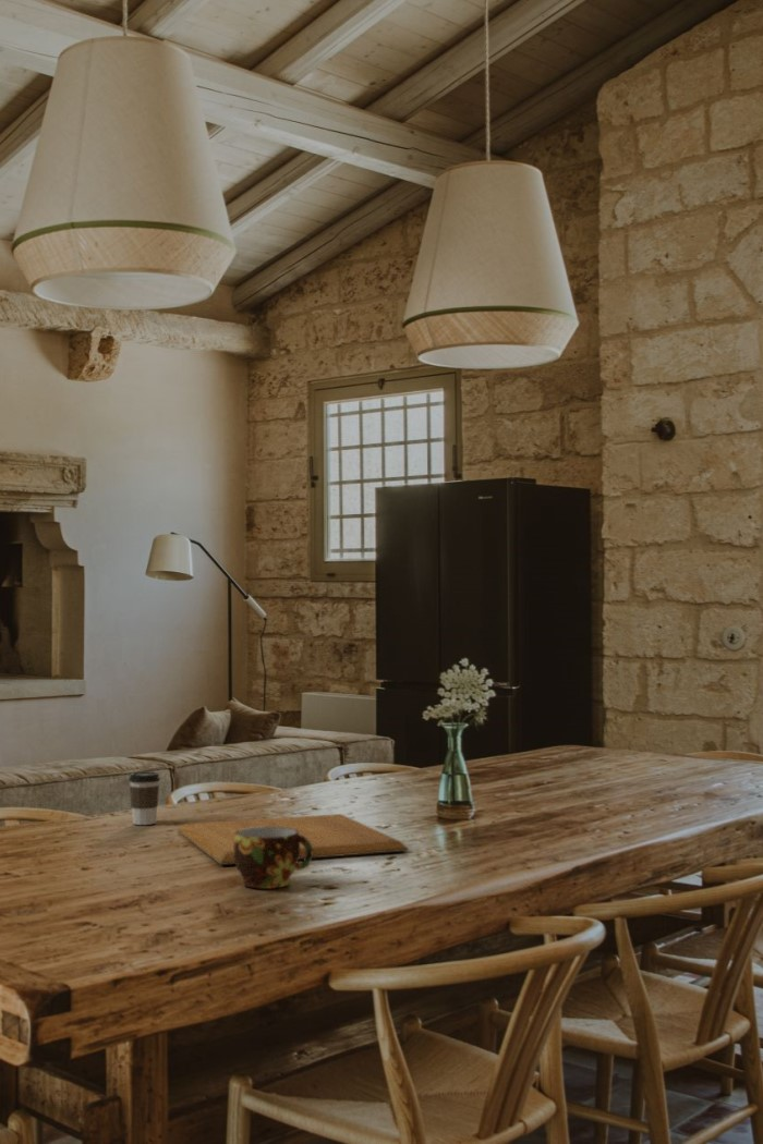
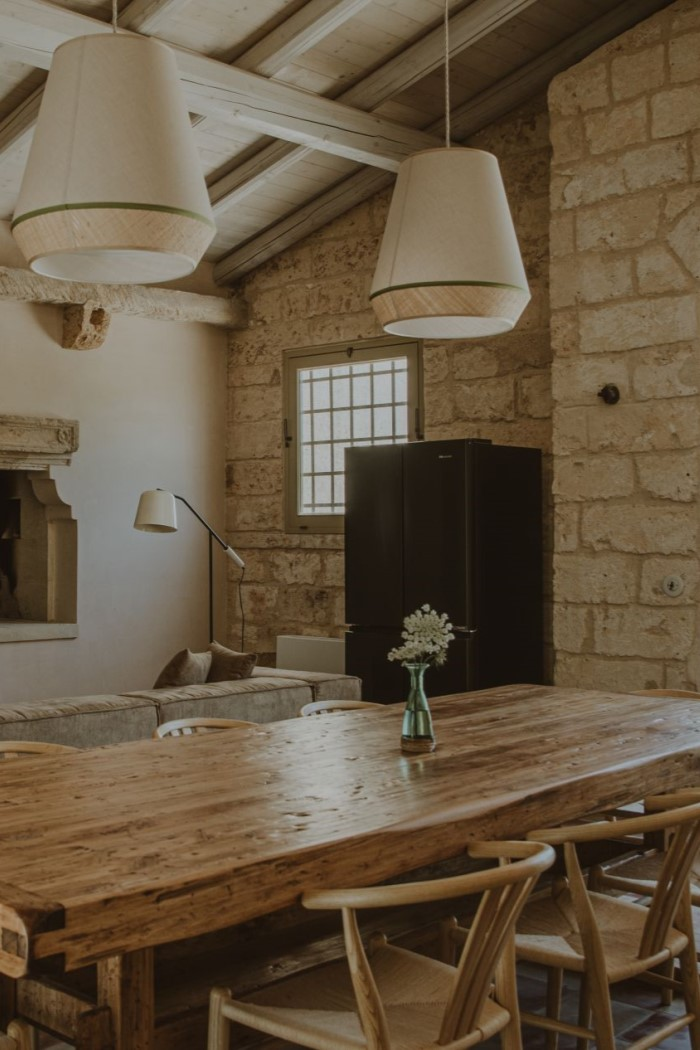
- cup [233,827,314,889]
- coffee cup [128,770,161,826]
- chopping board [178,813,409,866]
